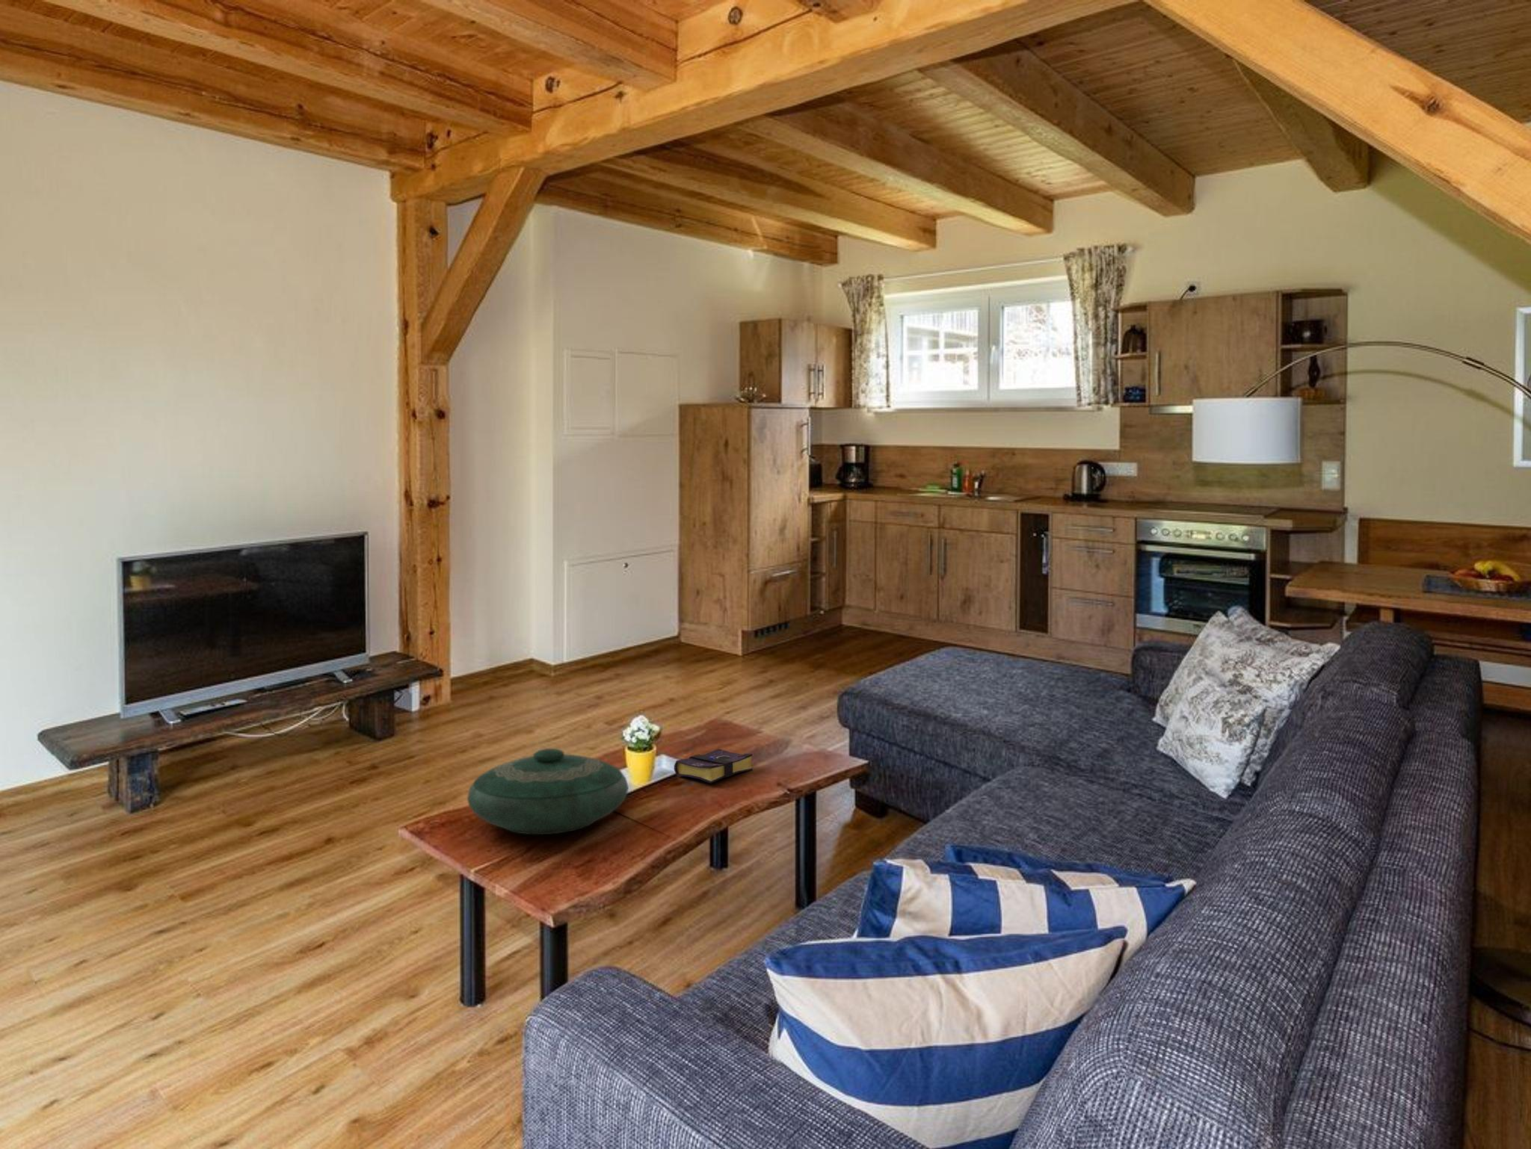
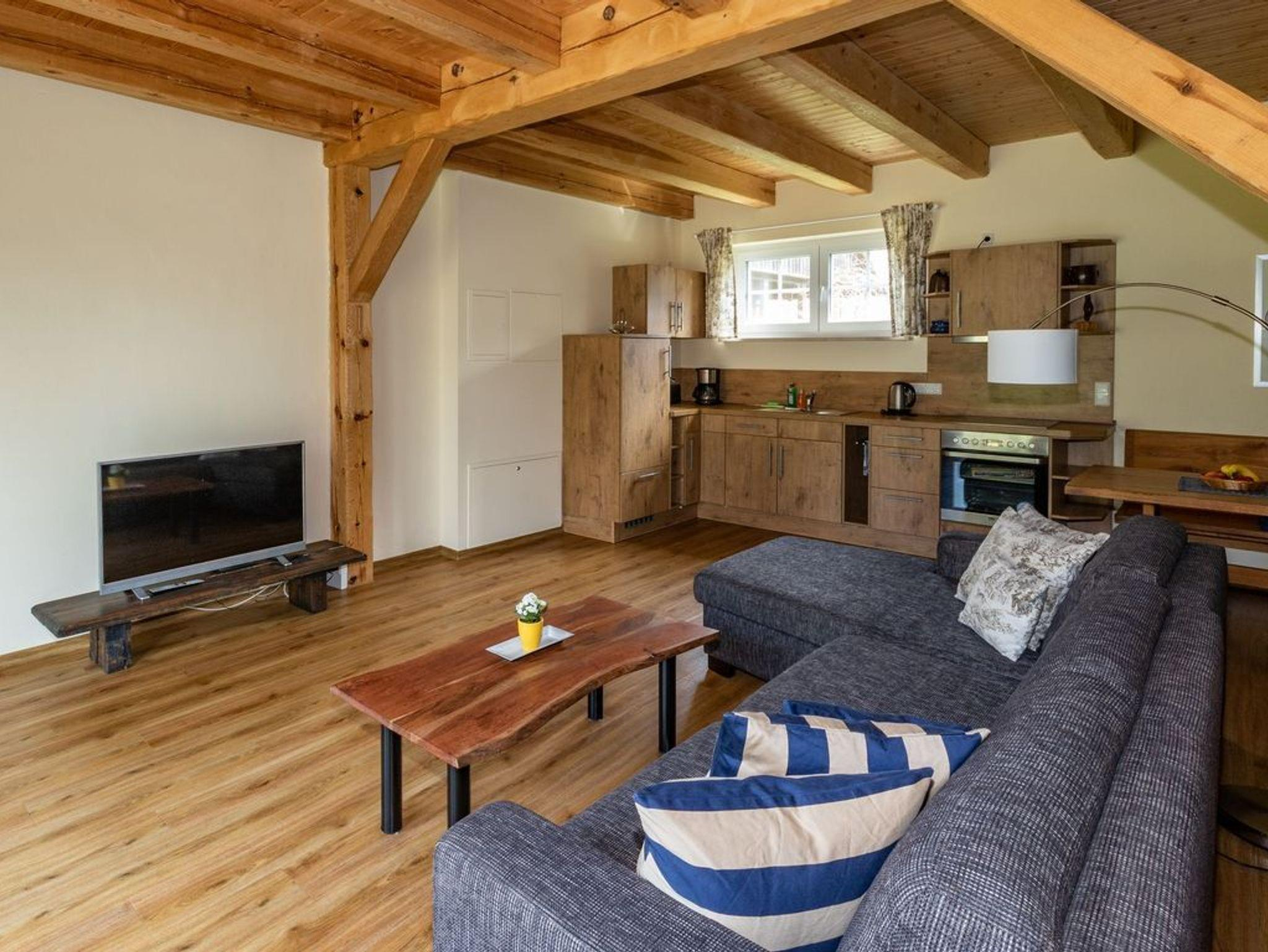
- decorative bowl [466,748,629,835]
- book [674,748,753,785]
